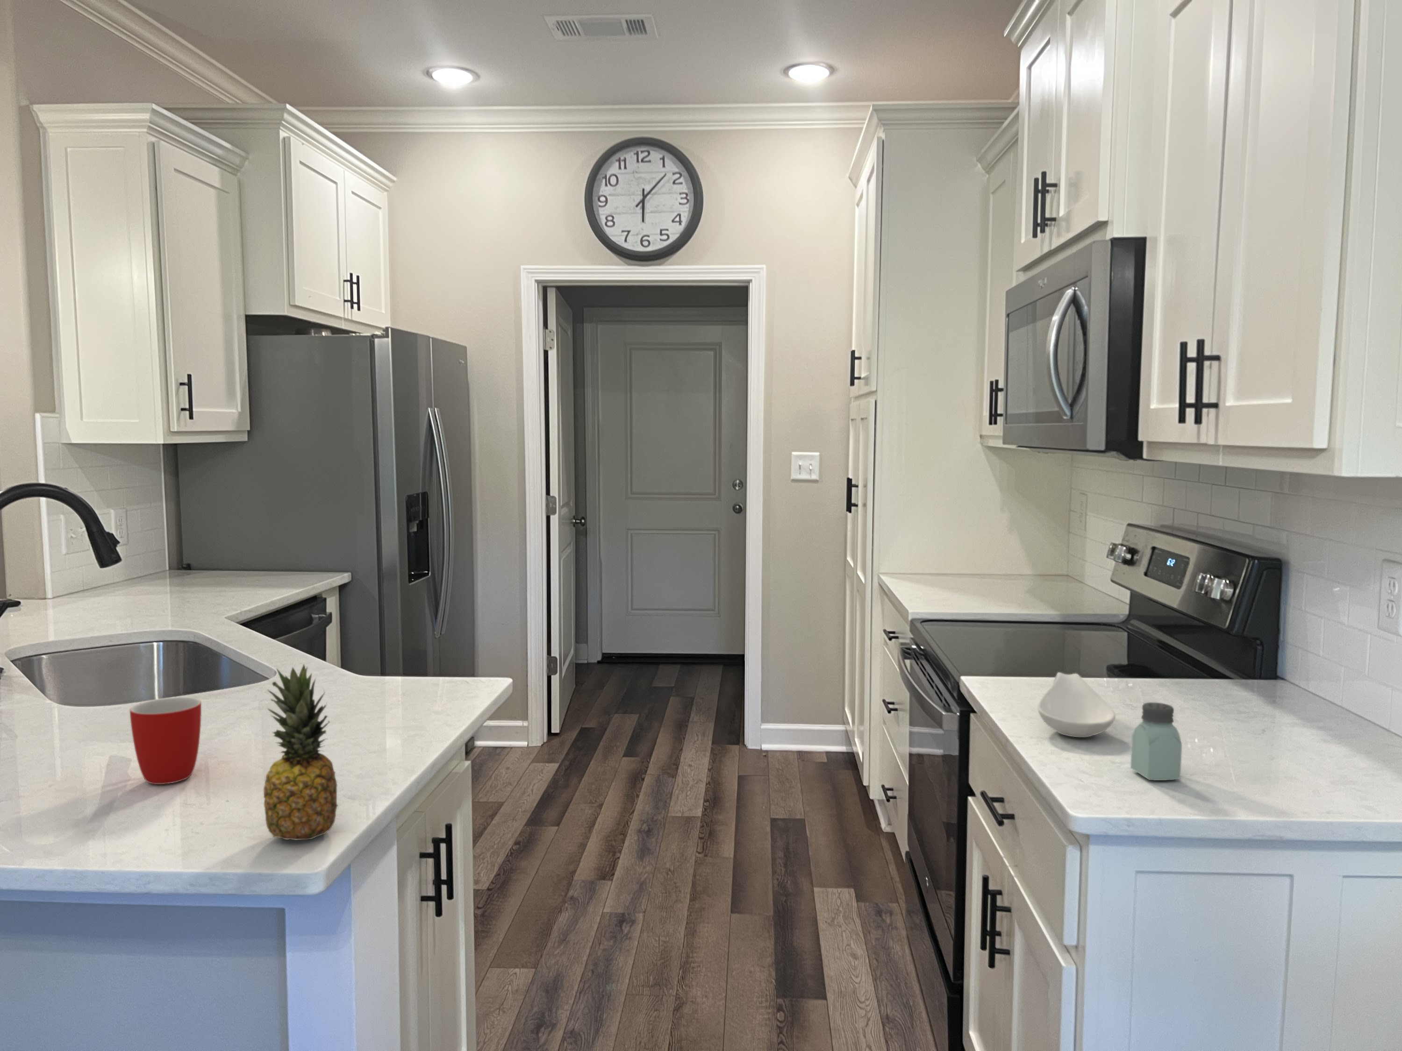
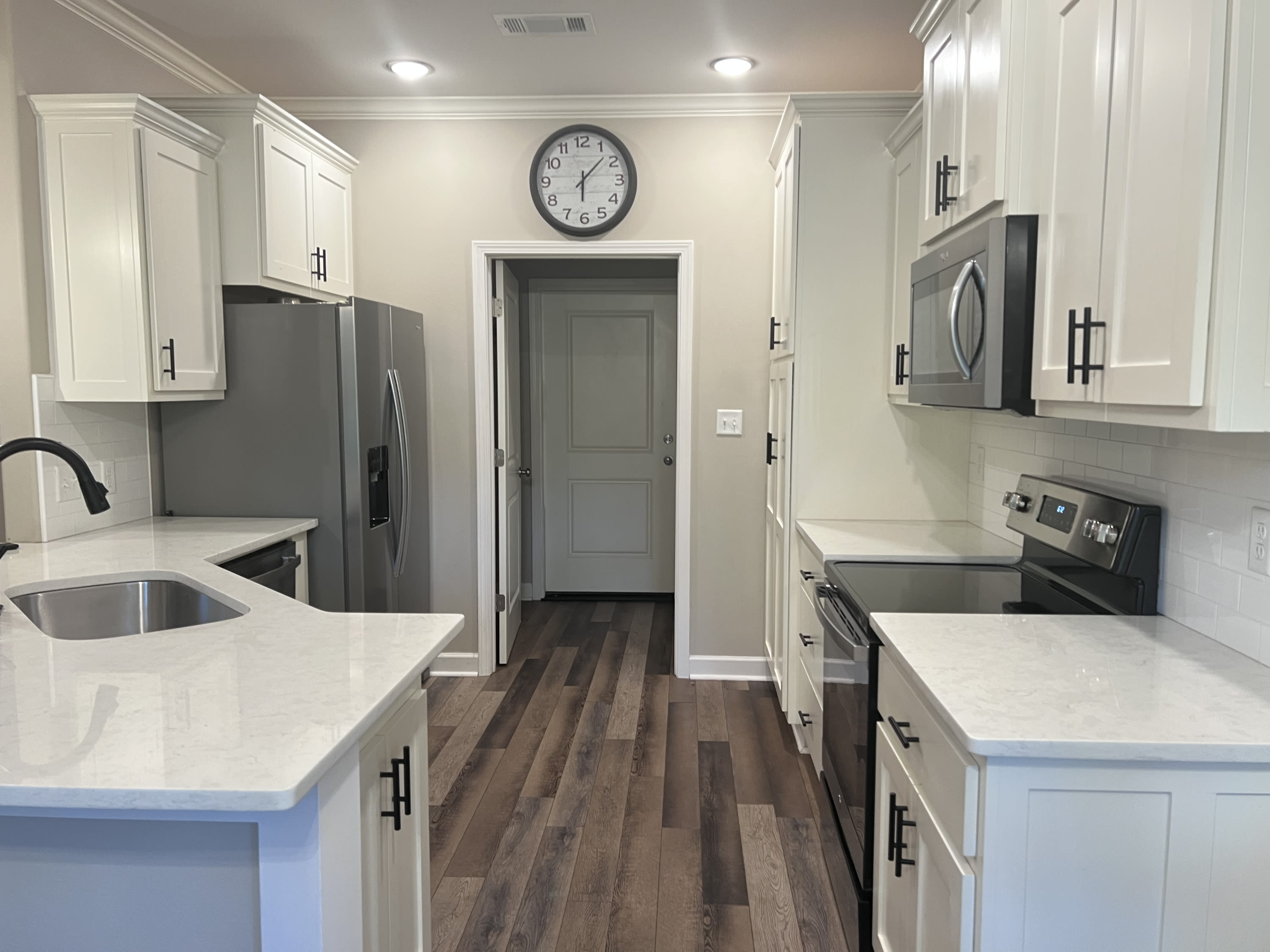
- mug [129,697,202,785]
- spoon rest [1037,671,1116,739]
- saltshaker [1130,702,1182,781]
- fruit [263,665,338,840]
